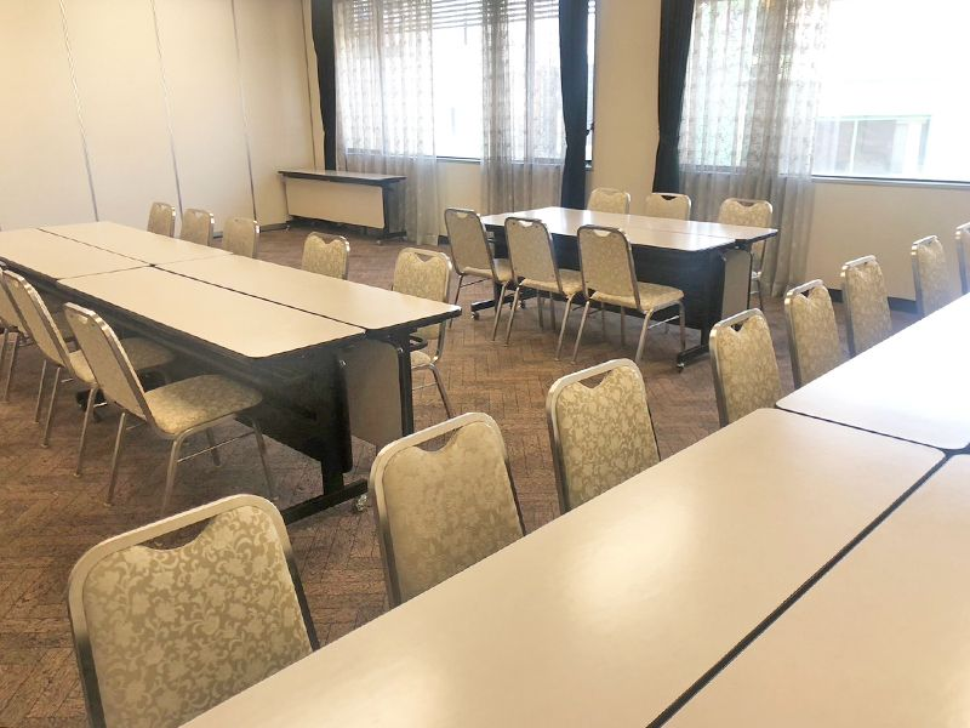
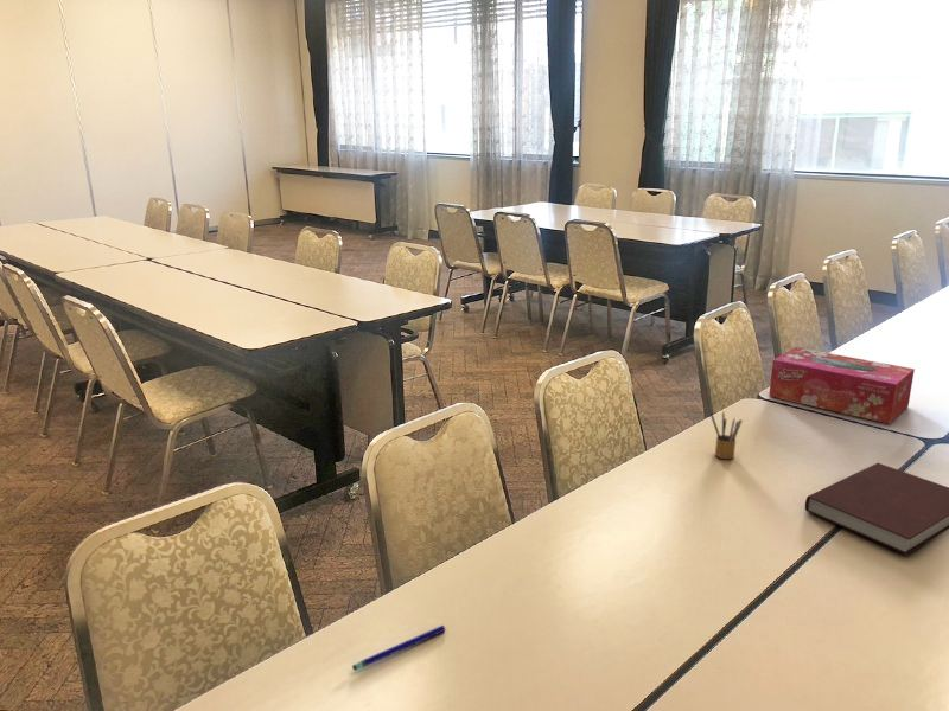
+ pencil box [709,410,744,460]
+ tissue box [768,346,916,425]
+ notebook [804,462,949,556]
+ pen [351,624,446,672]
